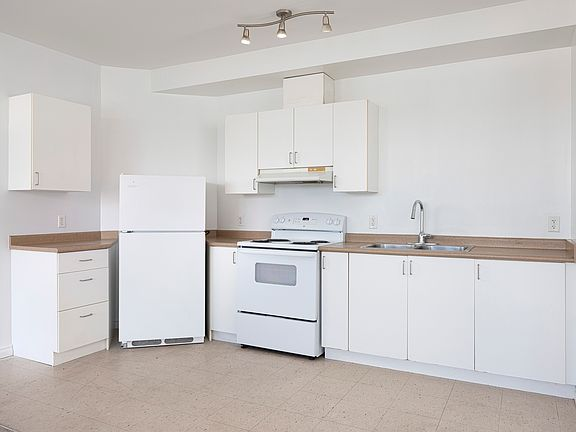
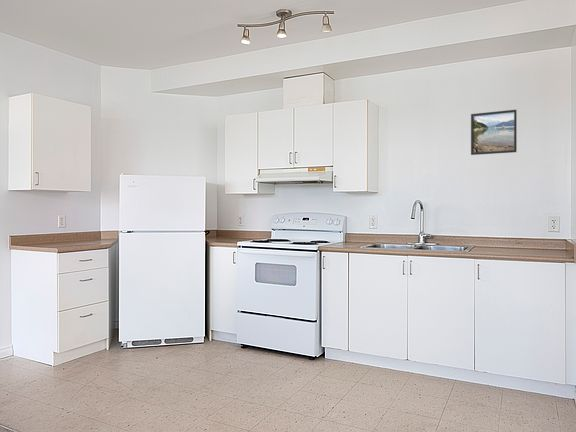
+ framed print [470,109,518,156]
